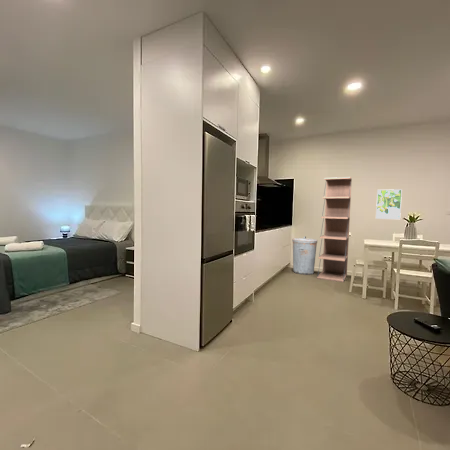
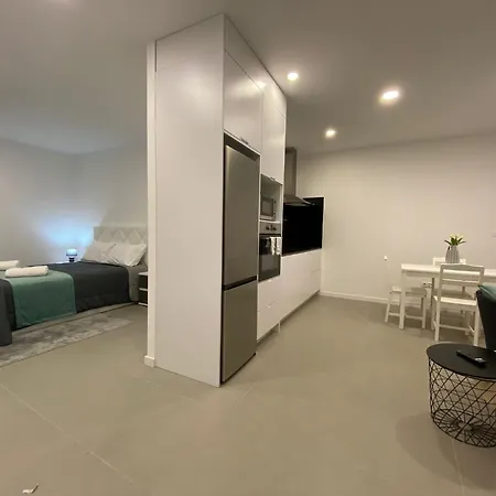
- bookcase [316,176,353,283]
- trash can [291,236,318,276]
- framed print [375,188,403,220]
